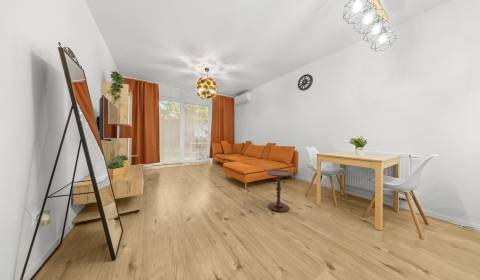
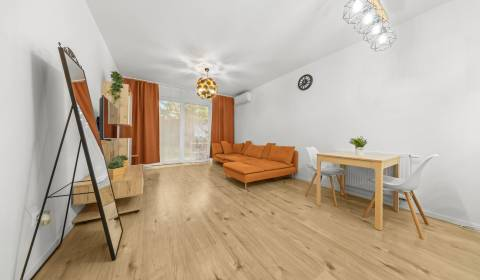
- side table [265,169,294,213]
